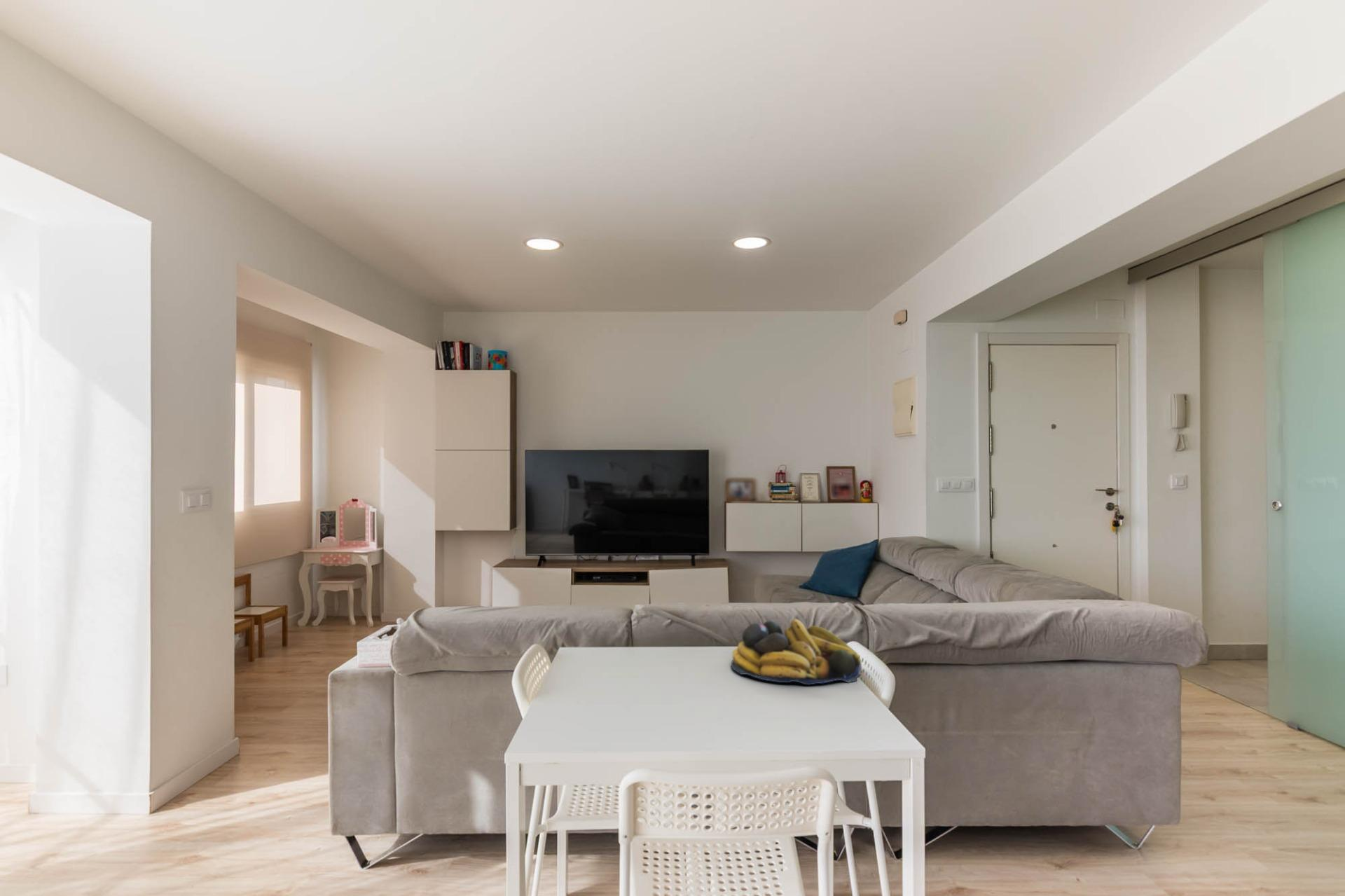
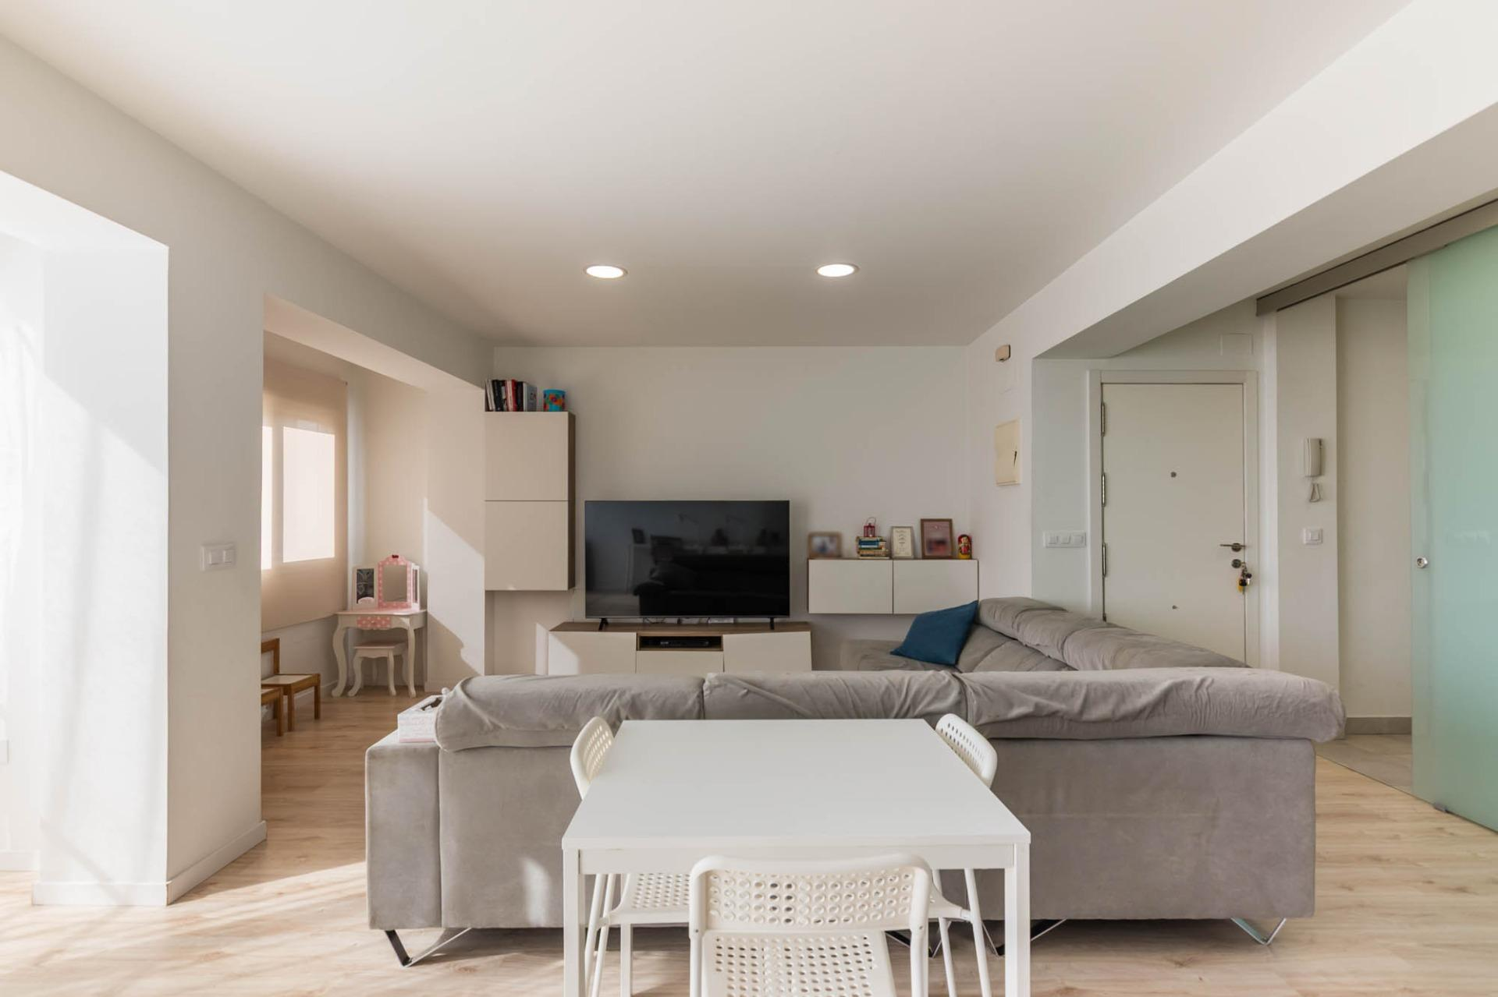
- fruit bowl [730,619,862,686]
